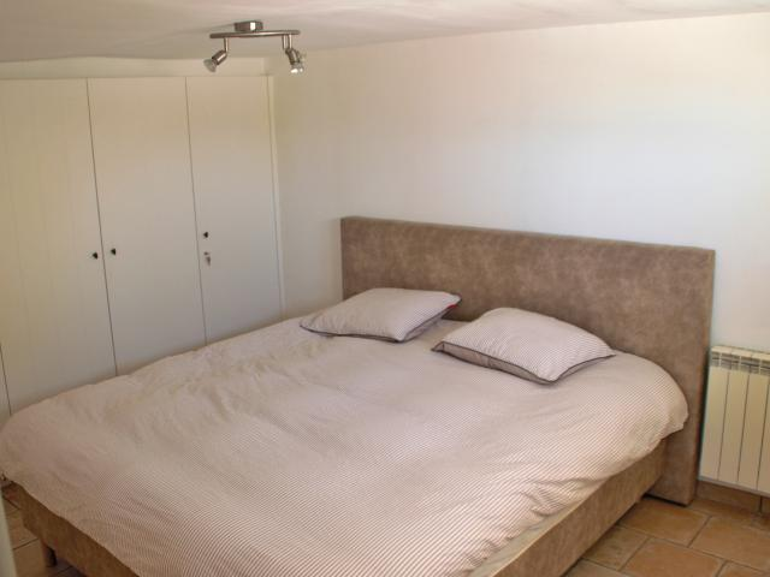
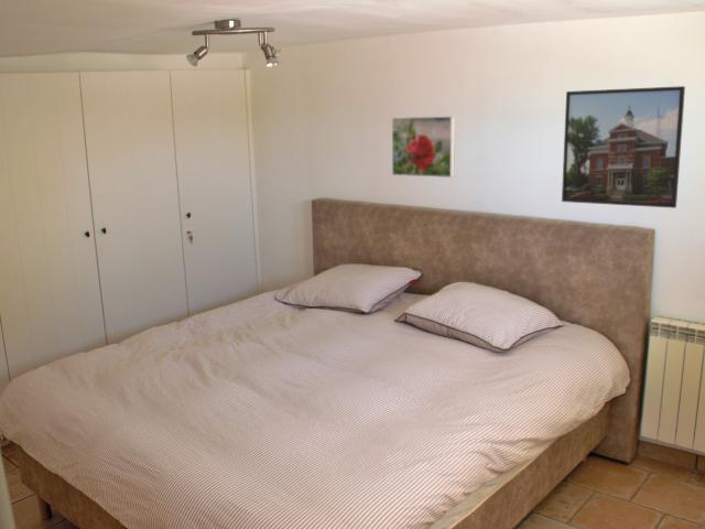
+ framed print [391,116,456,179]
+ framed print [561,85,686,209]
